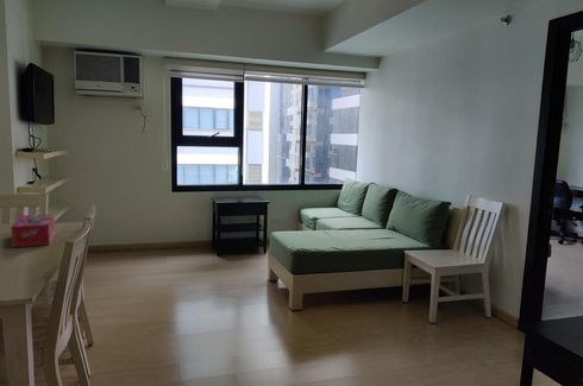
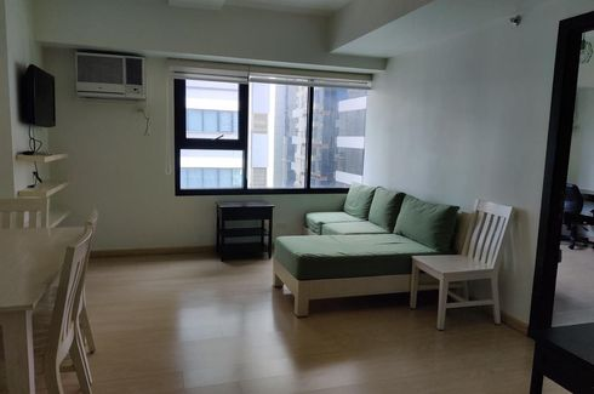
- tissue box [10,213,56,248]
